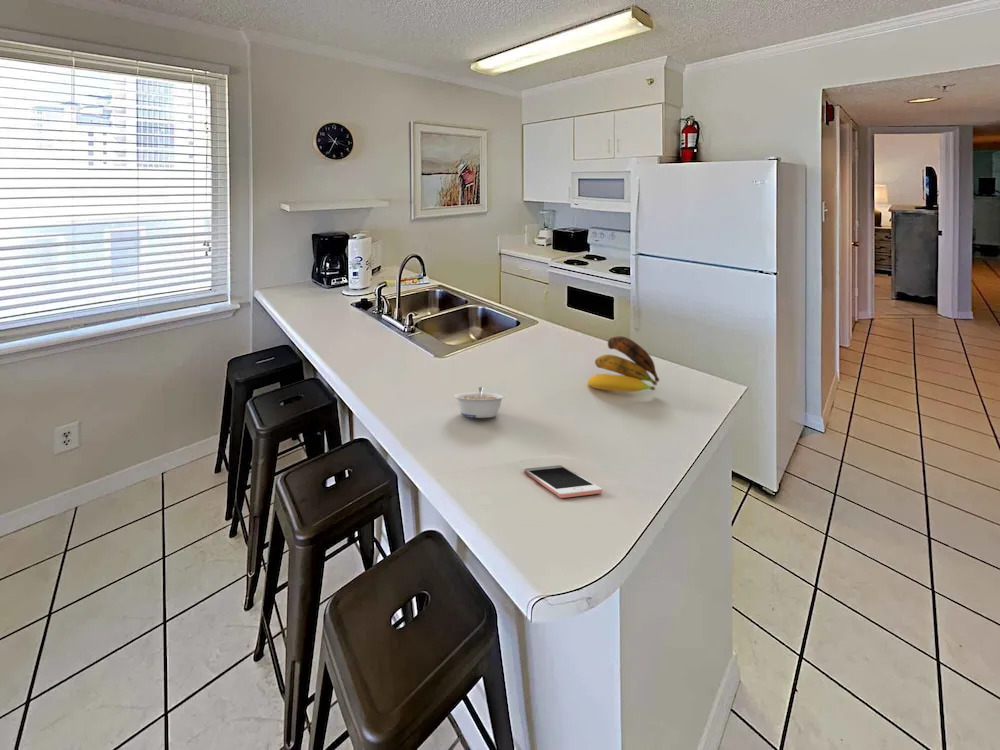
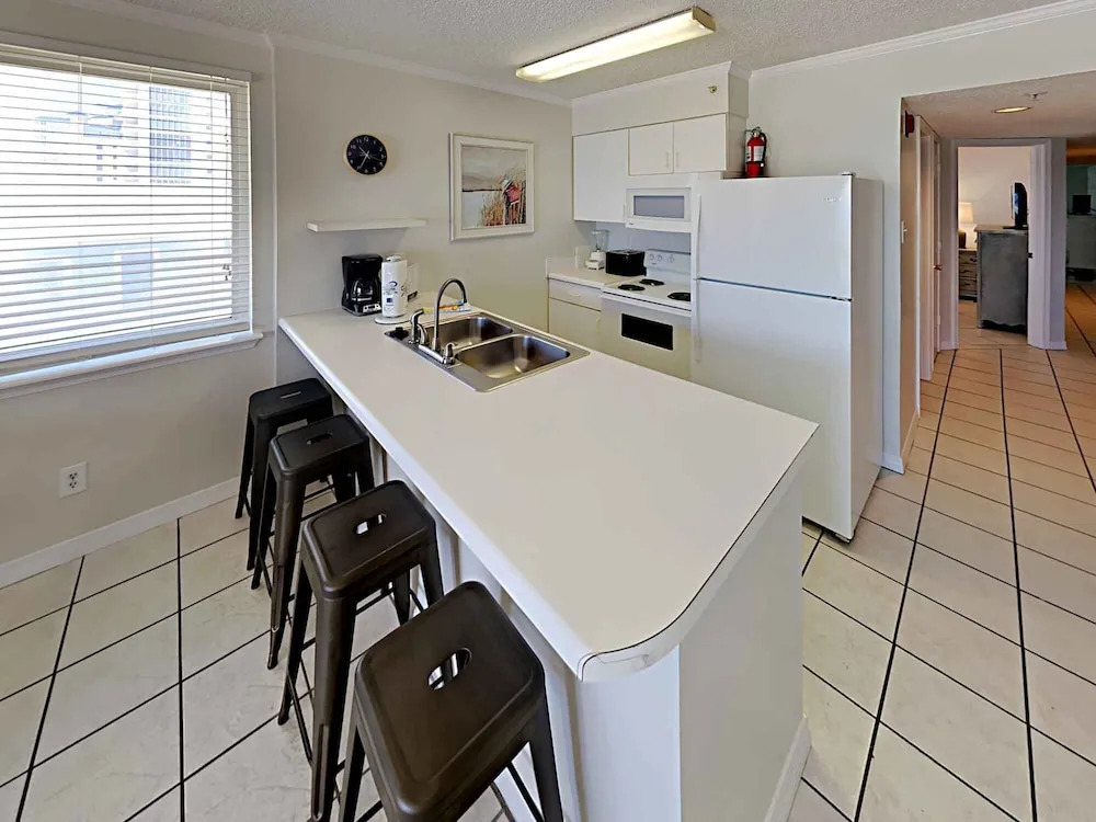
- legume [453,386,506,419]
- banana [587,335,660,393]
- cell phone [523,464,603,499]
